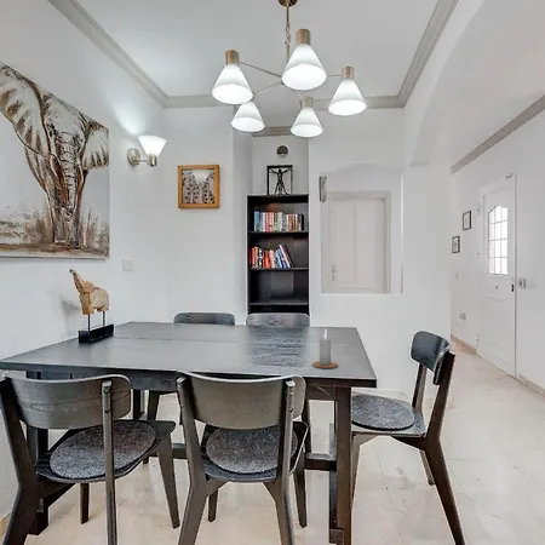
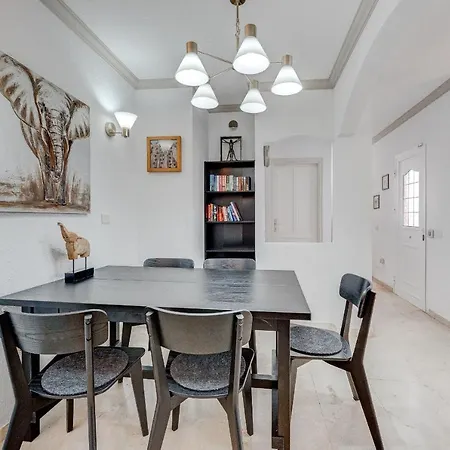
- candle [311,329,339,369]
